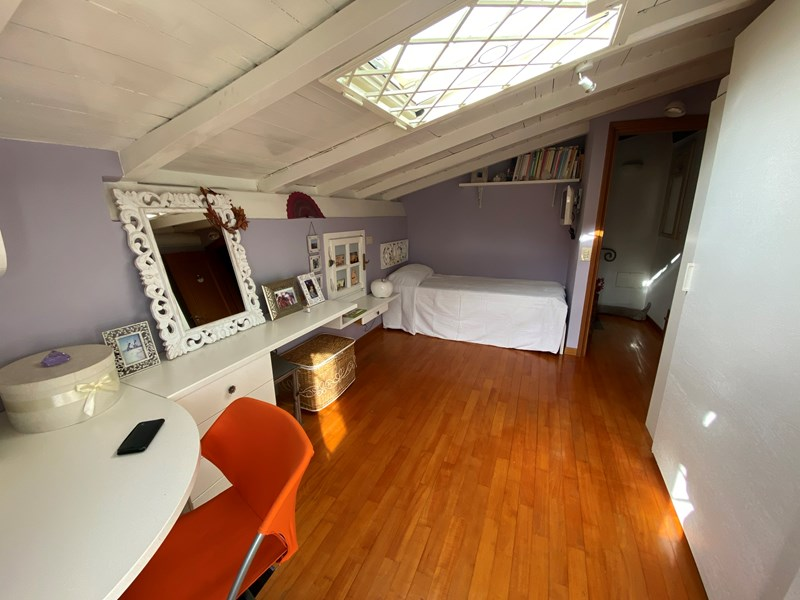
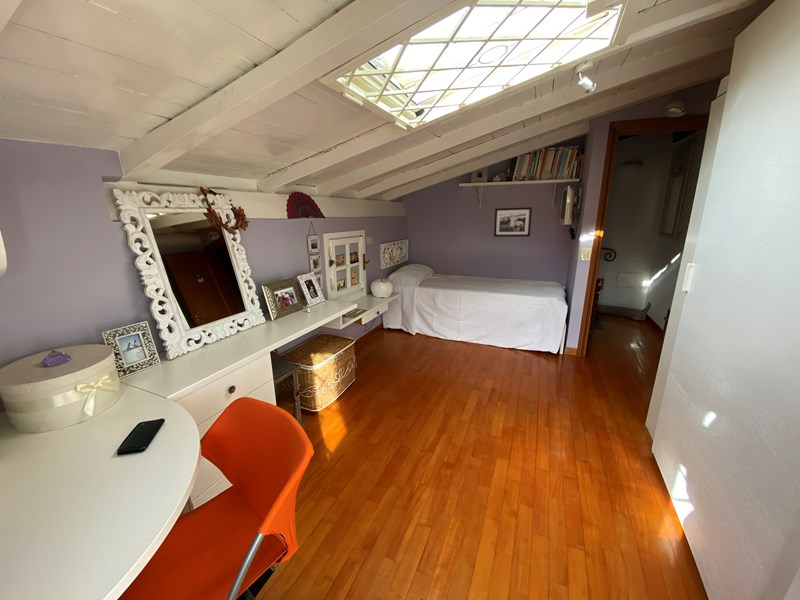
+ picture frame [493,206,533,238]
